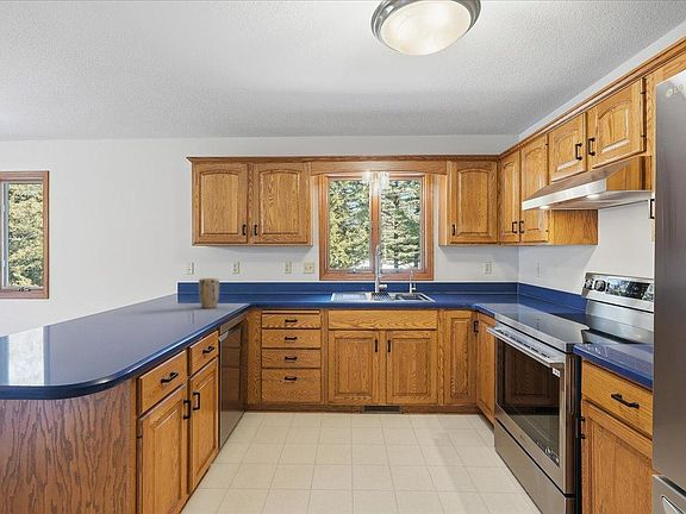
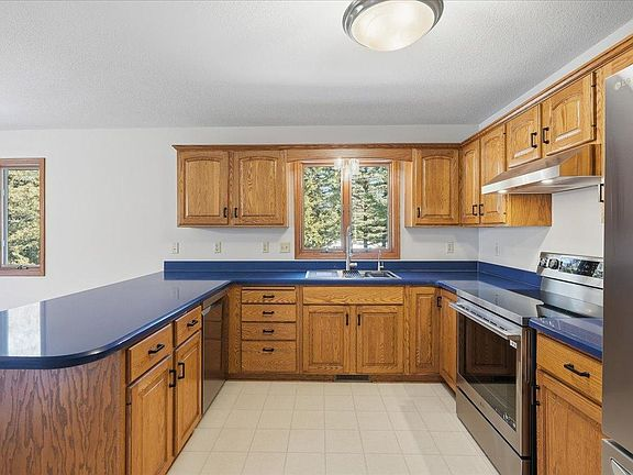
- plant pot [198,277,220,309]
